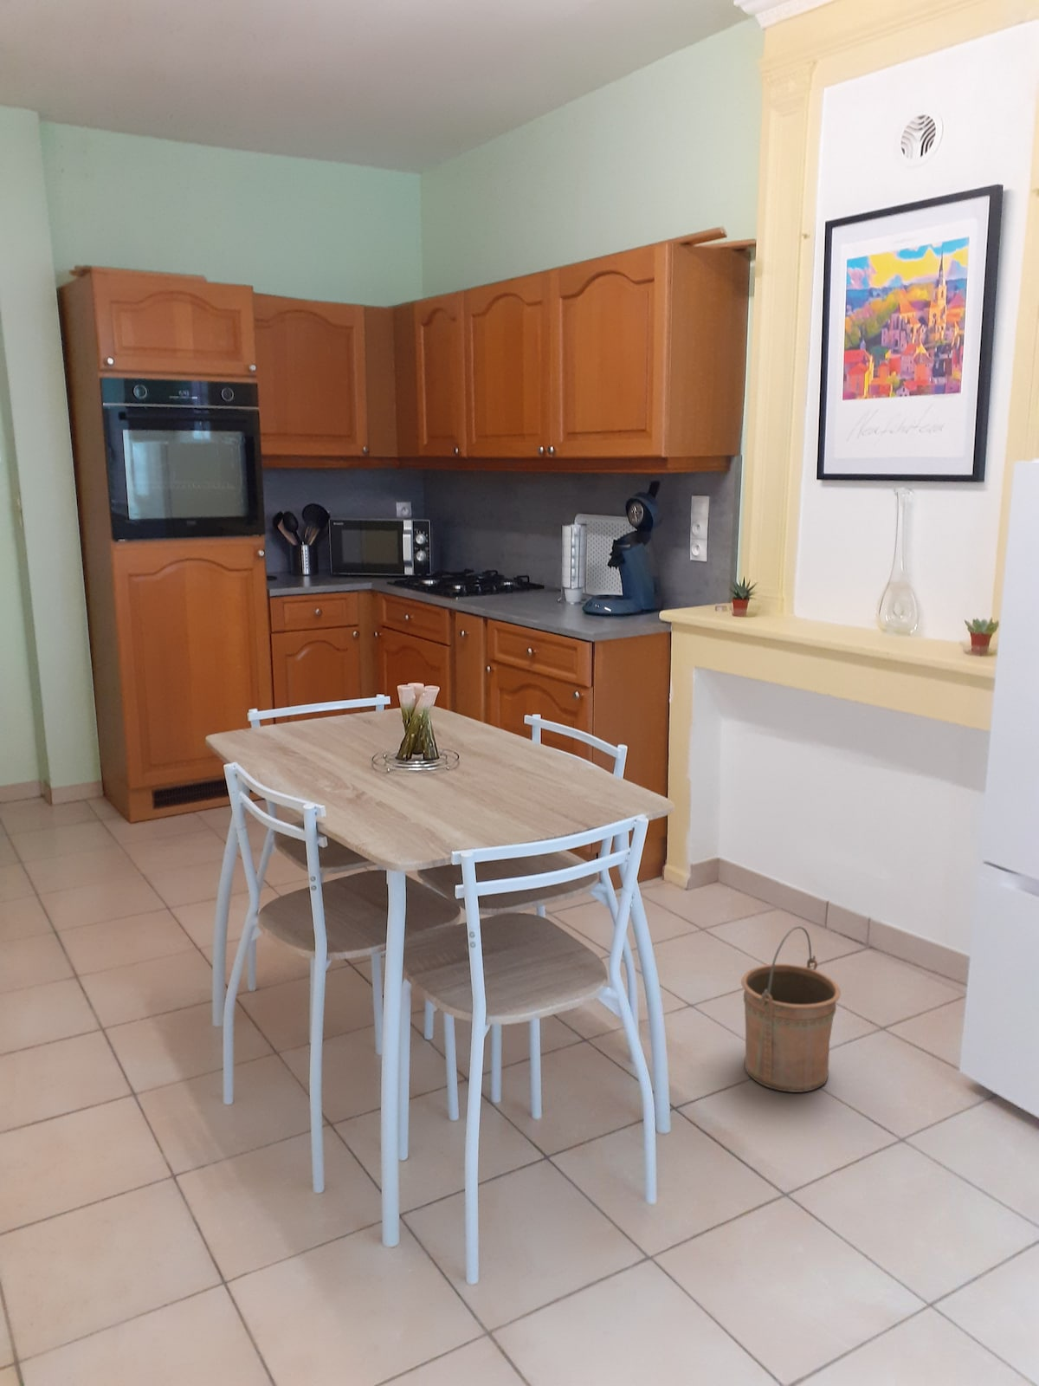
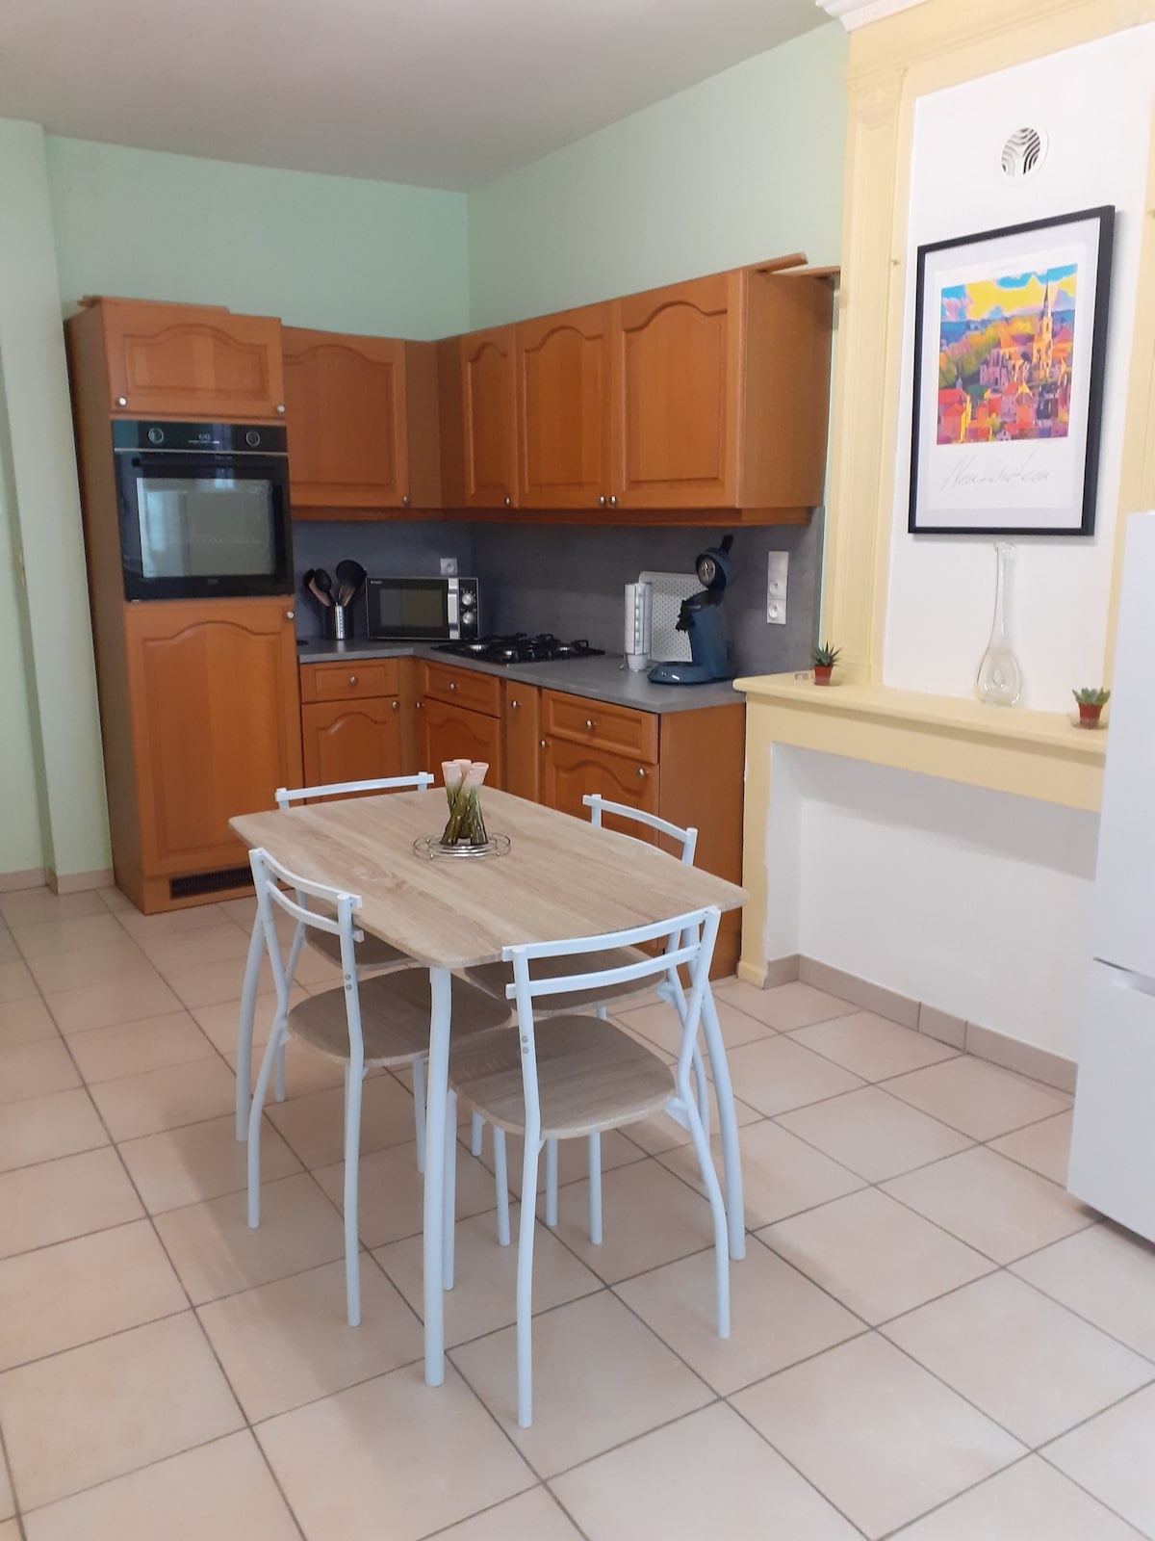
- bucket [740,925,841,1094]
